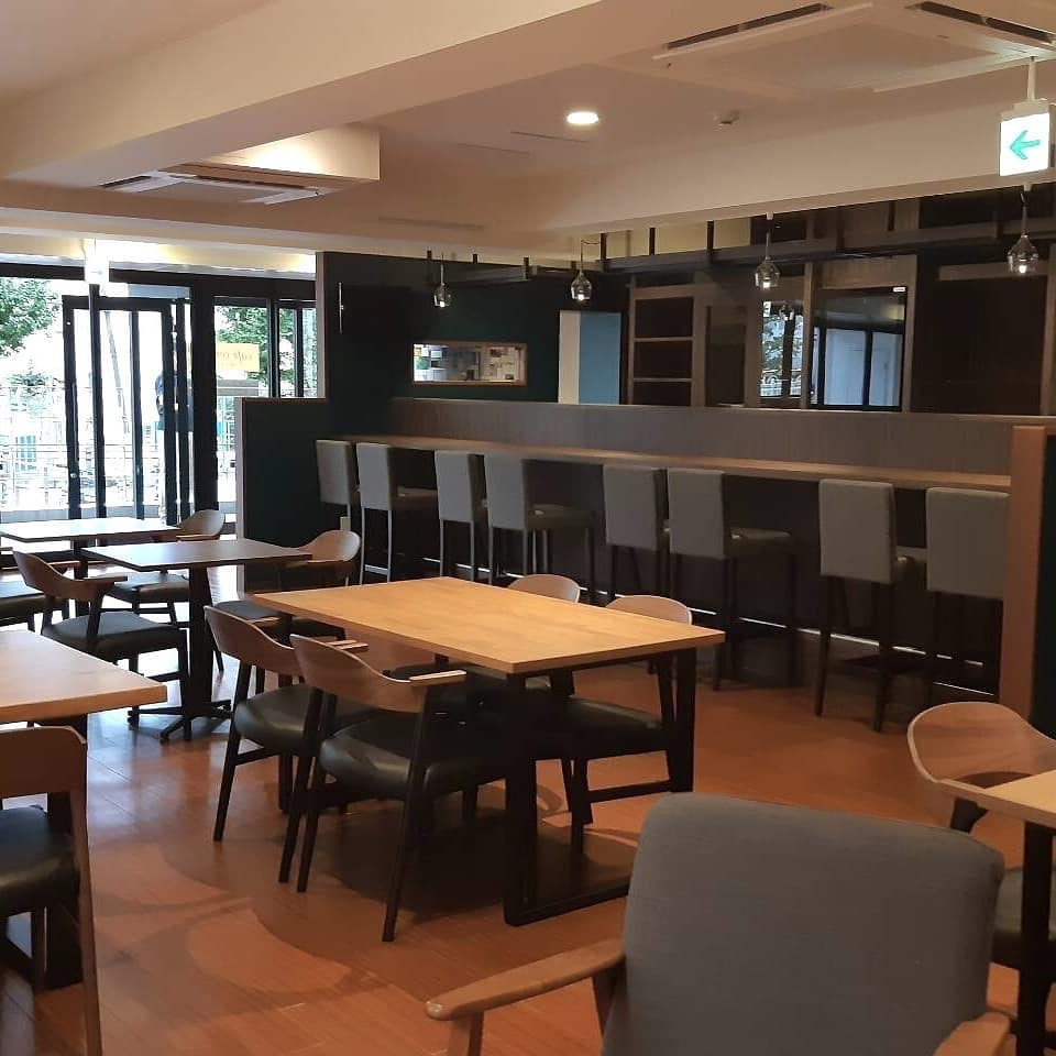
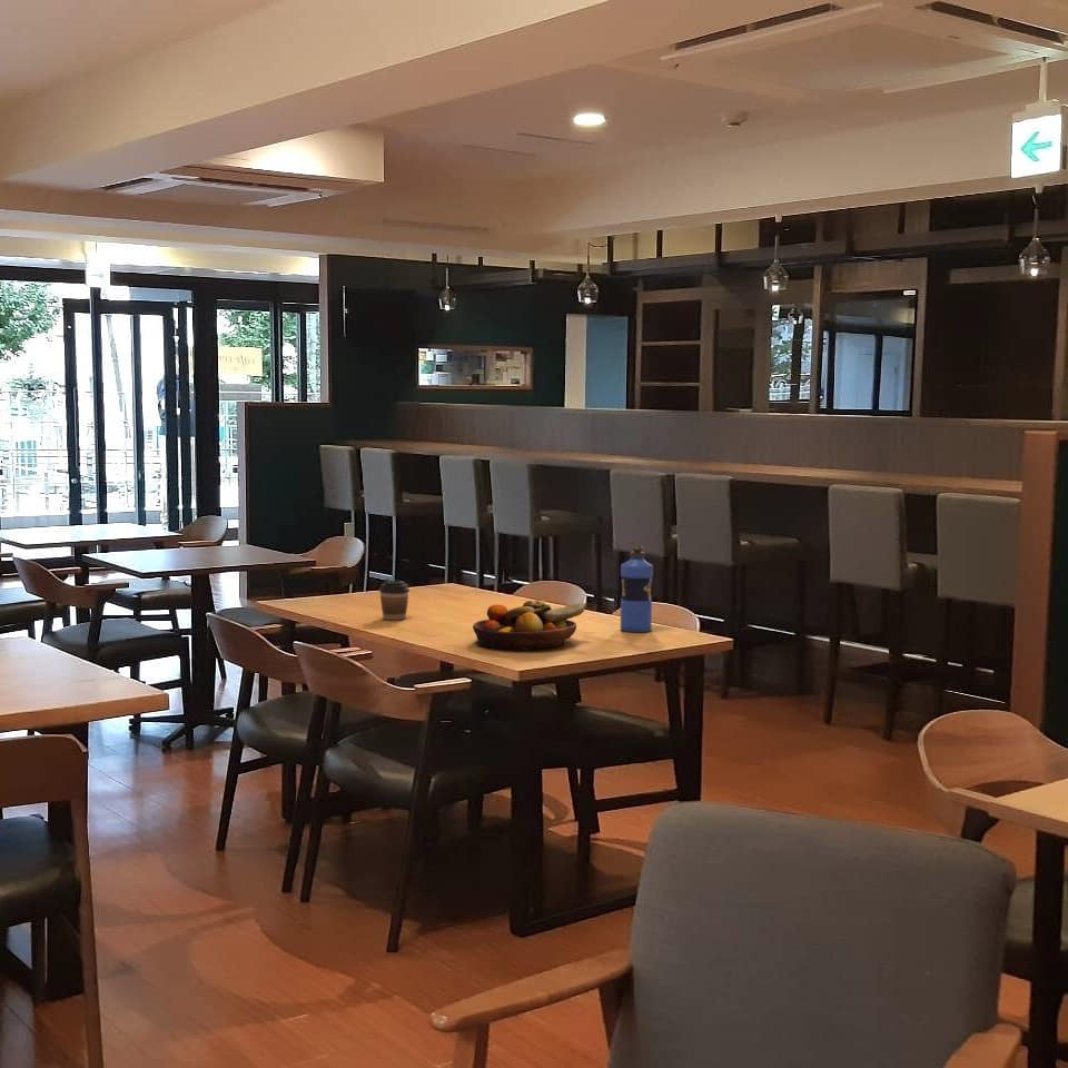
+ fruit bowl [472,600,587,651]
+ coffee cup [378,577,411,621]
+ water bottle [620,543,654,633]
